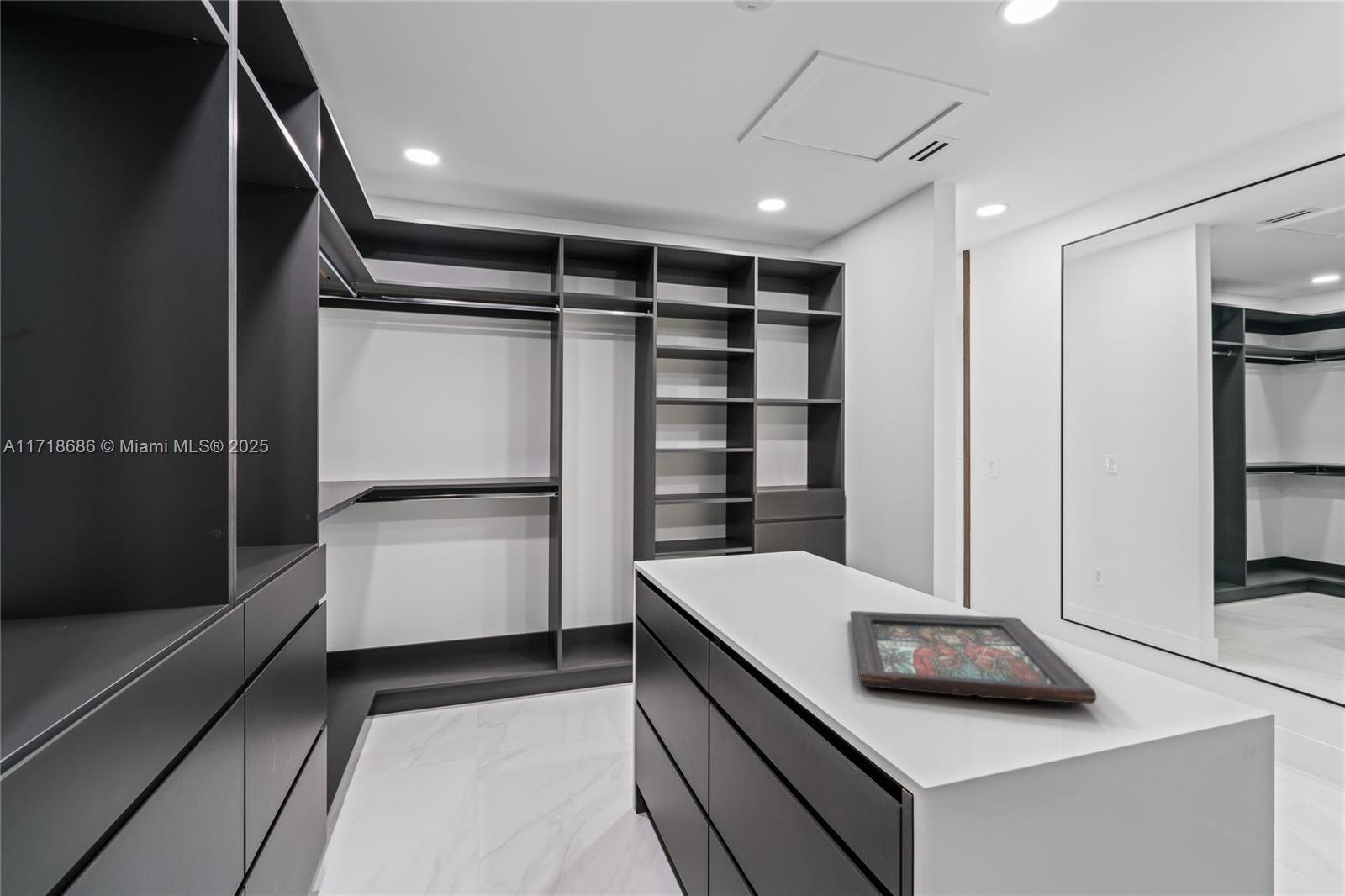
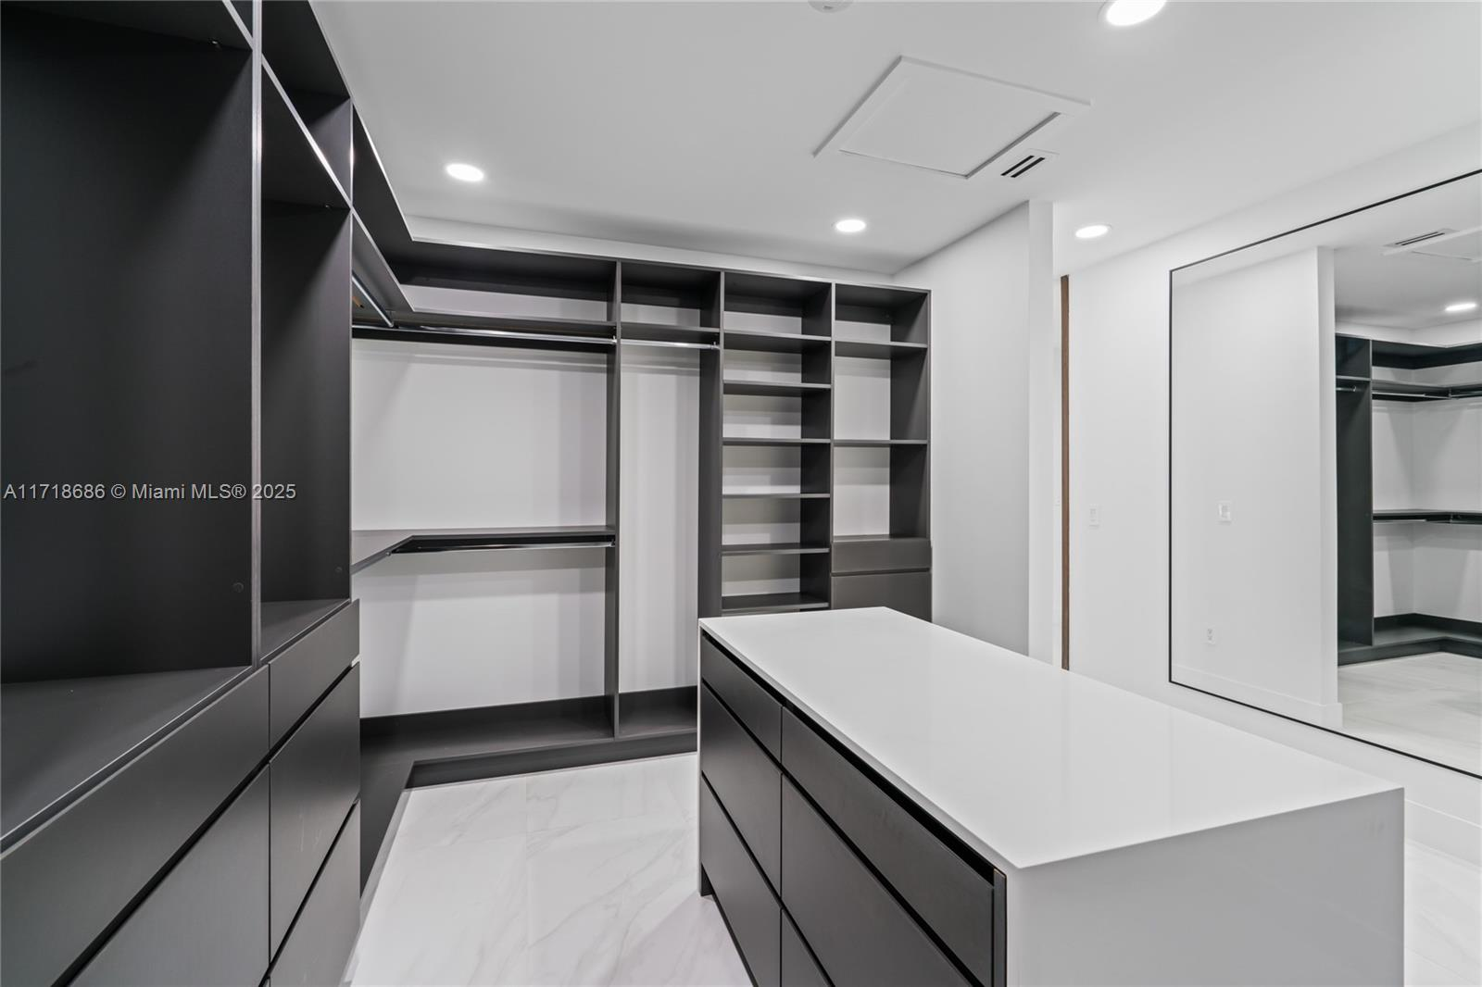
- decorative tray [849,610,1097,704]
